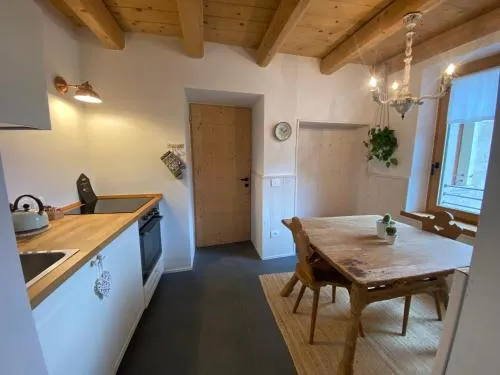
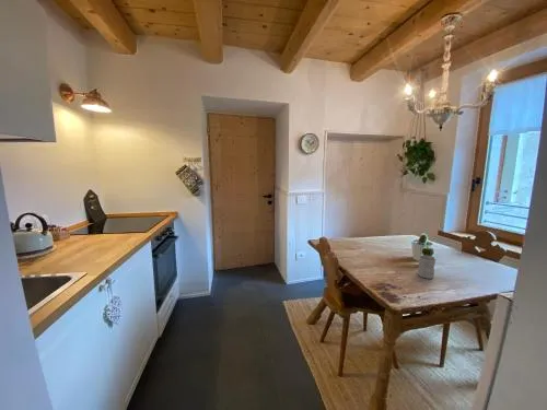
+ mug [417,255,437,280]
